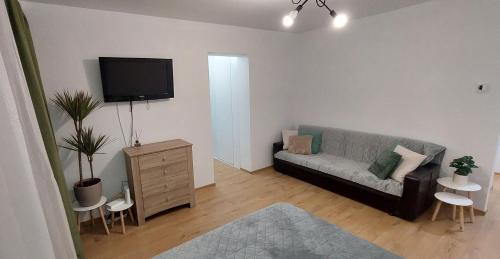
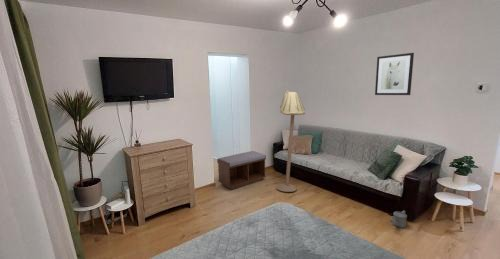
+ bench [216,150,267,191]
+ watering can [389,210,408,229]
+ floor lamp [276,90,306,193]
+ wall art [374,52,415,96]
